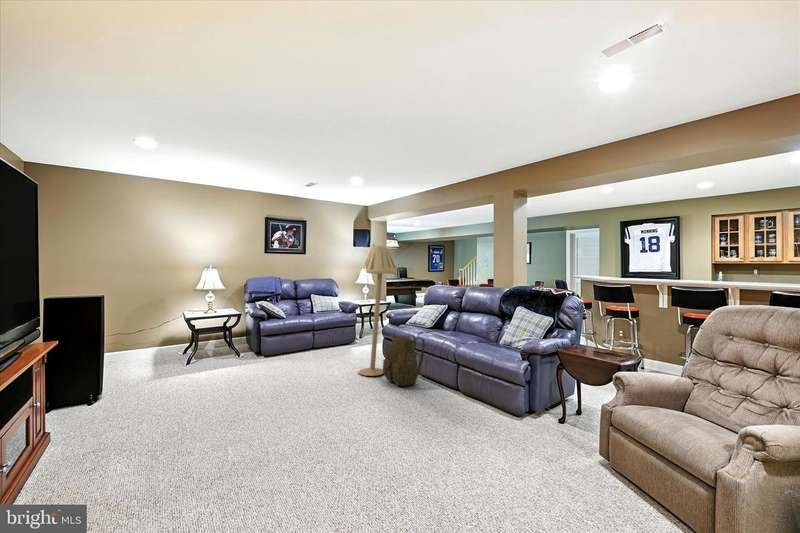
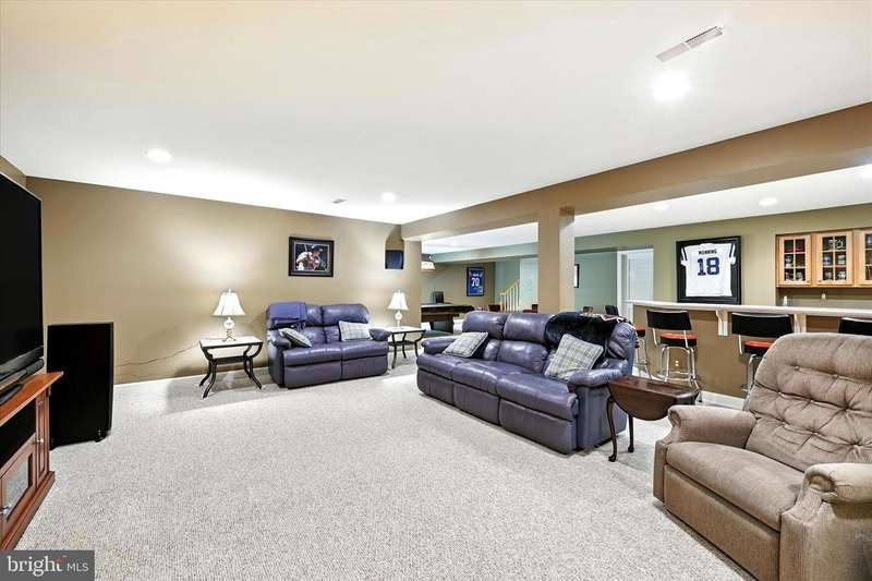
- floor lamp [357,243,397,377]
- backpack [382,334,426,387]
